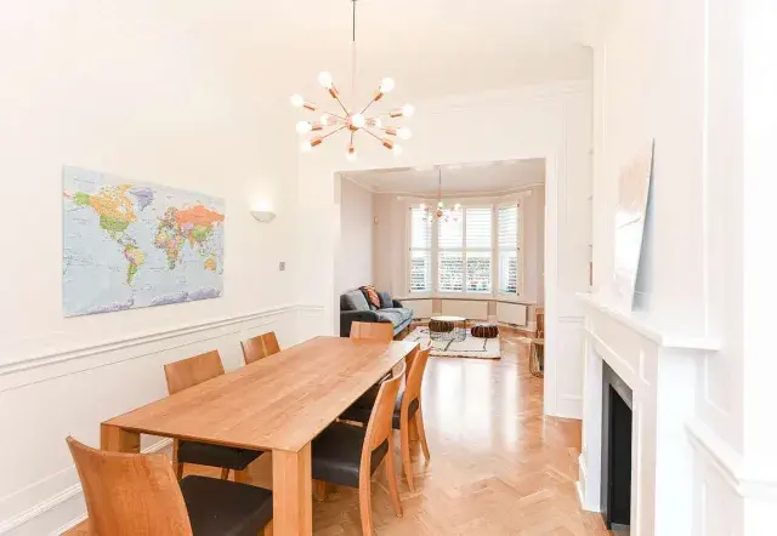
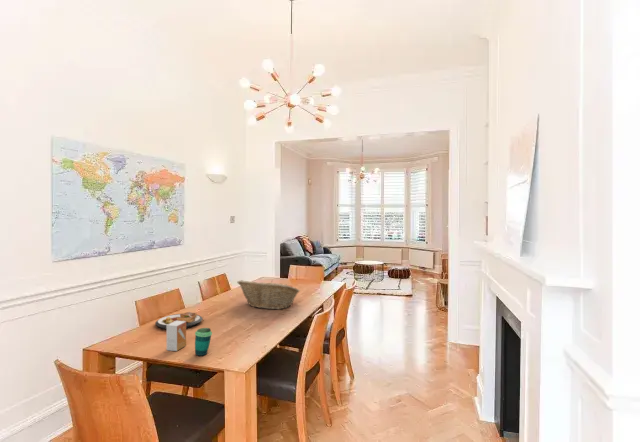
+ cup [194,327,213,357]
+ fruit basket [237,279,301,310]
+ plate [154,311,204,330]
+ small box [166,321,187,352]
